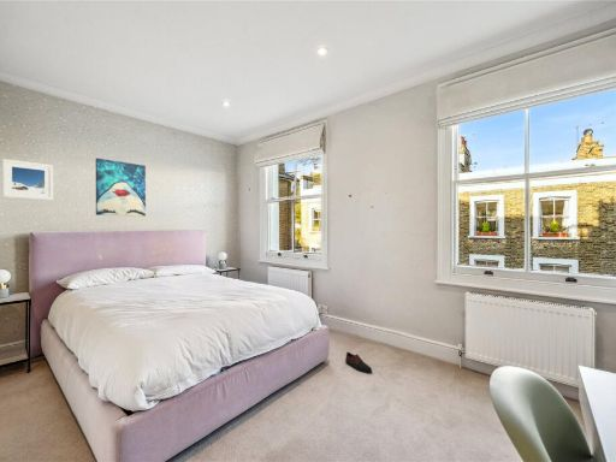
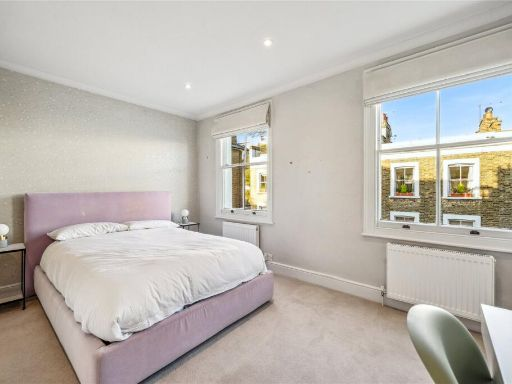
- shoe [344,351,373,374]
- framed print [1,158,54,201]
- wall art [95,156,147,218]
